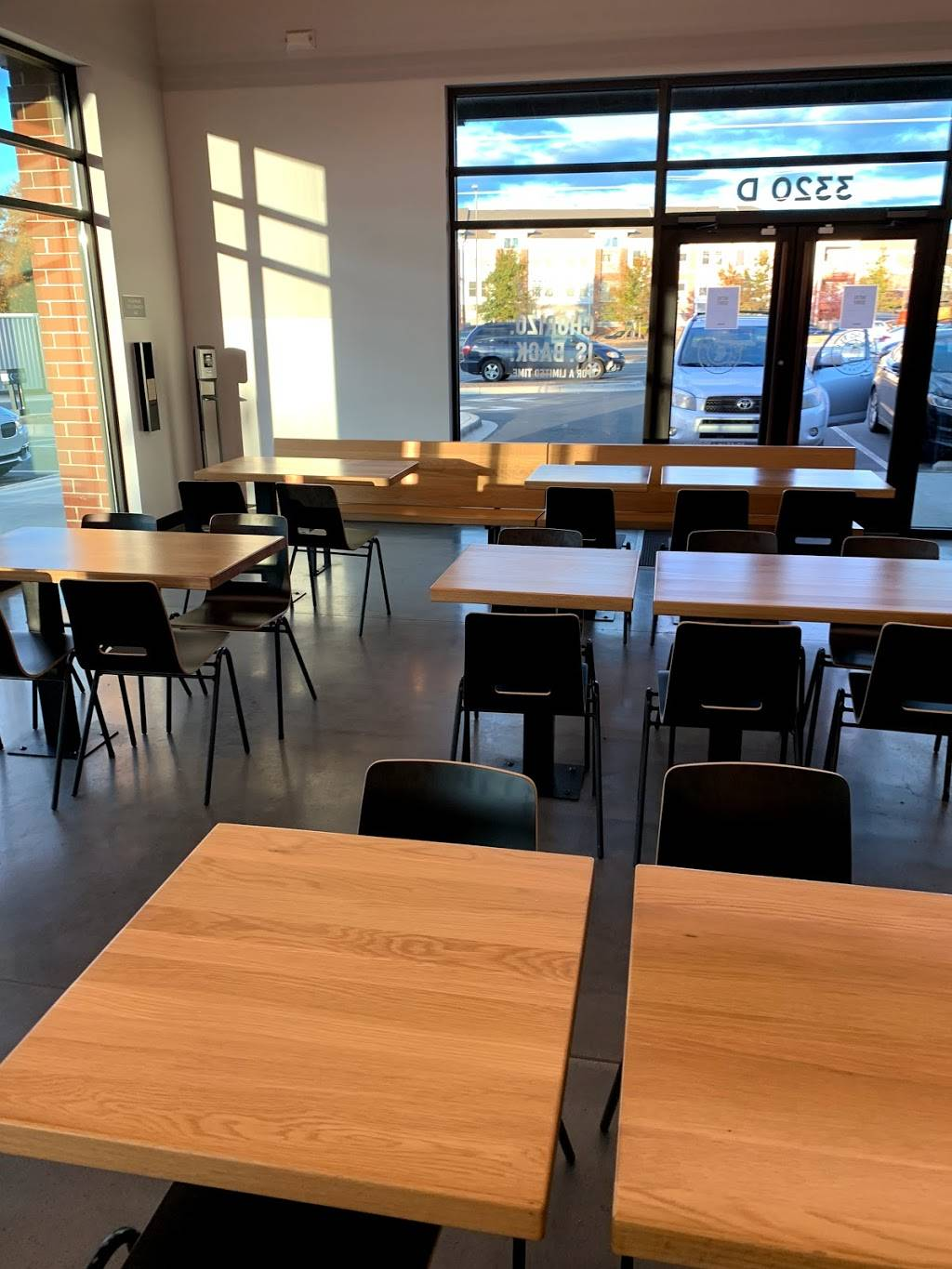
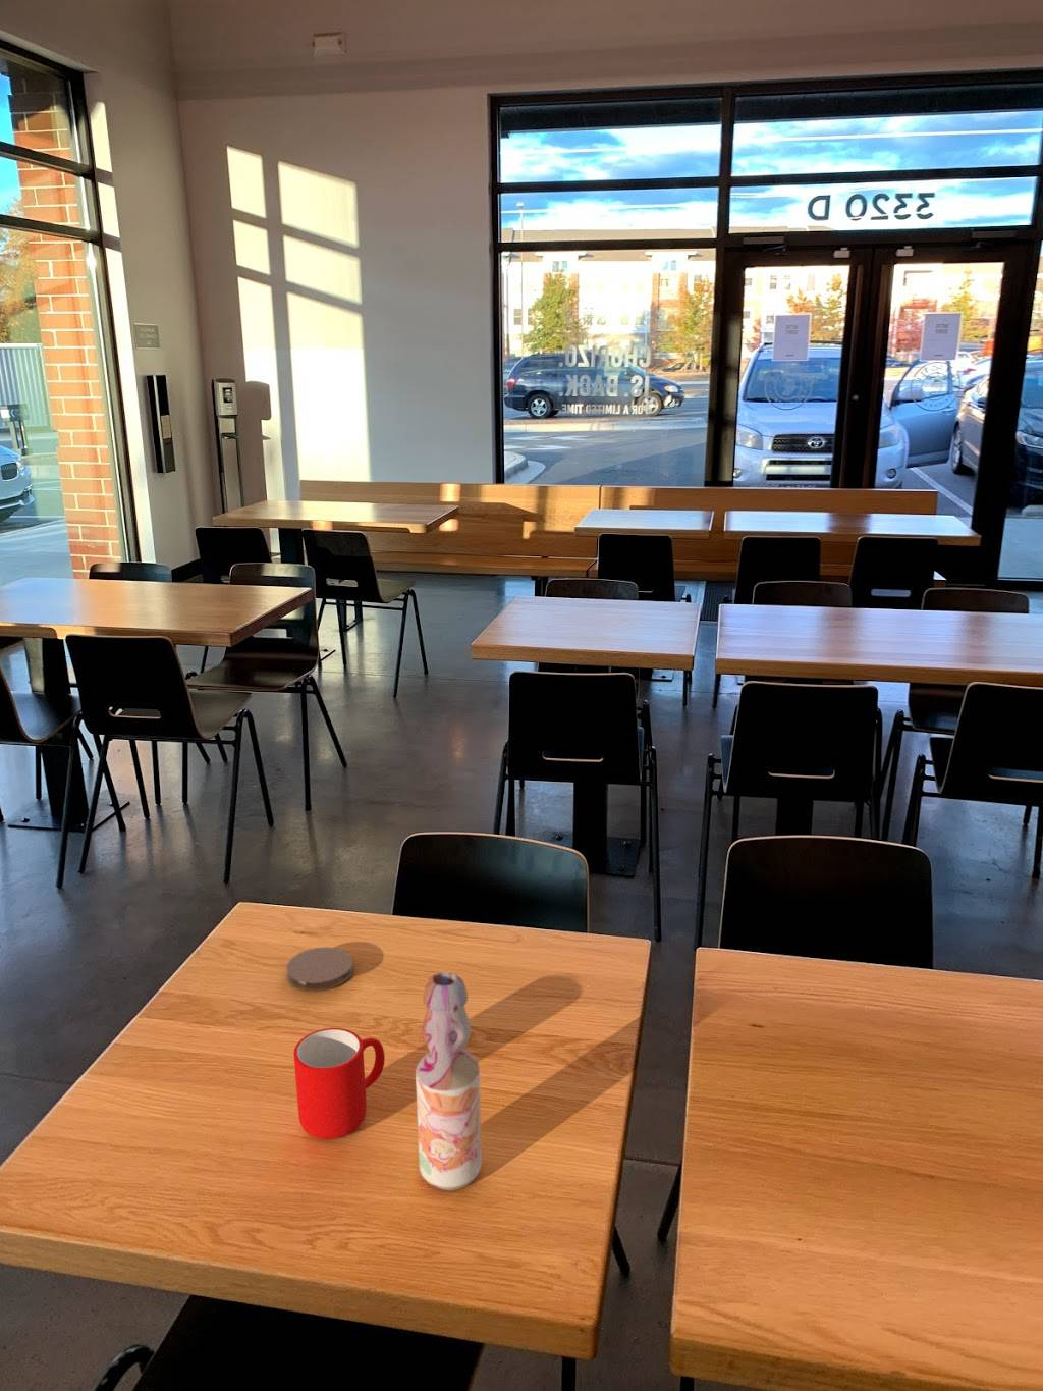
+ bottle [414,971,483,1192]
+ cup [293,1027,386,1140]
+ coaster [285,946,355,992]
